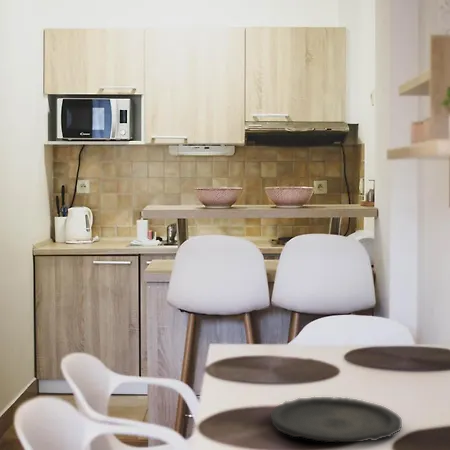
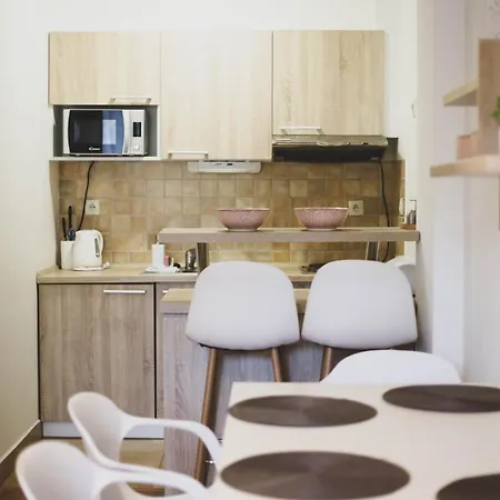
- plate [269,396,403,443]
